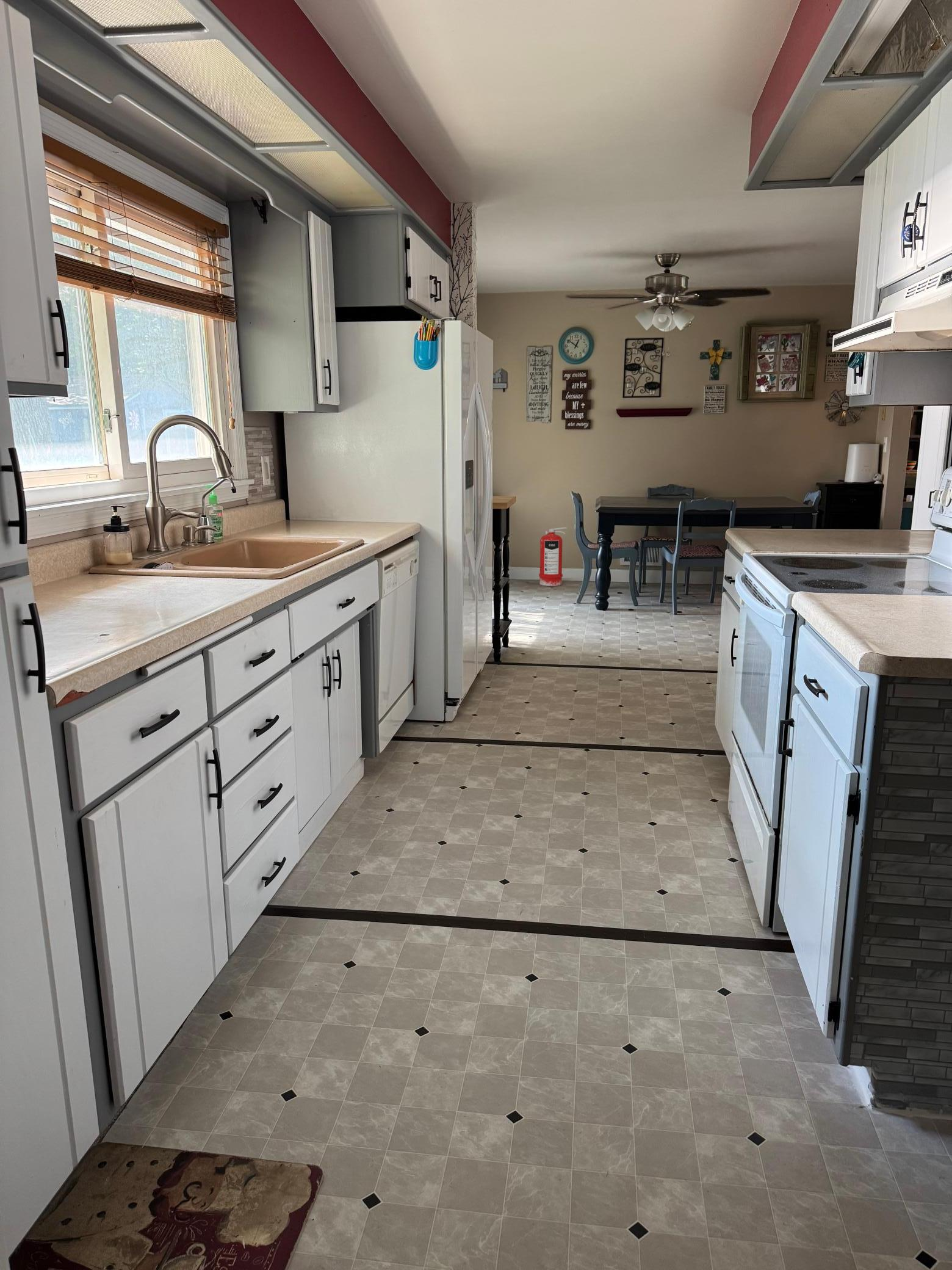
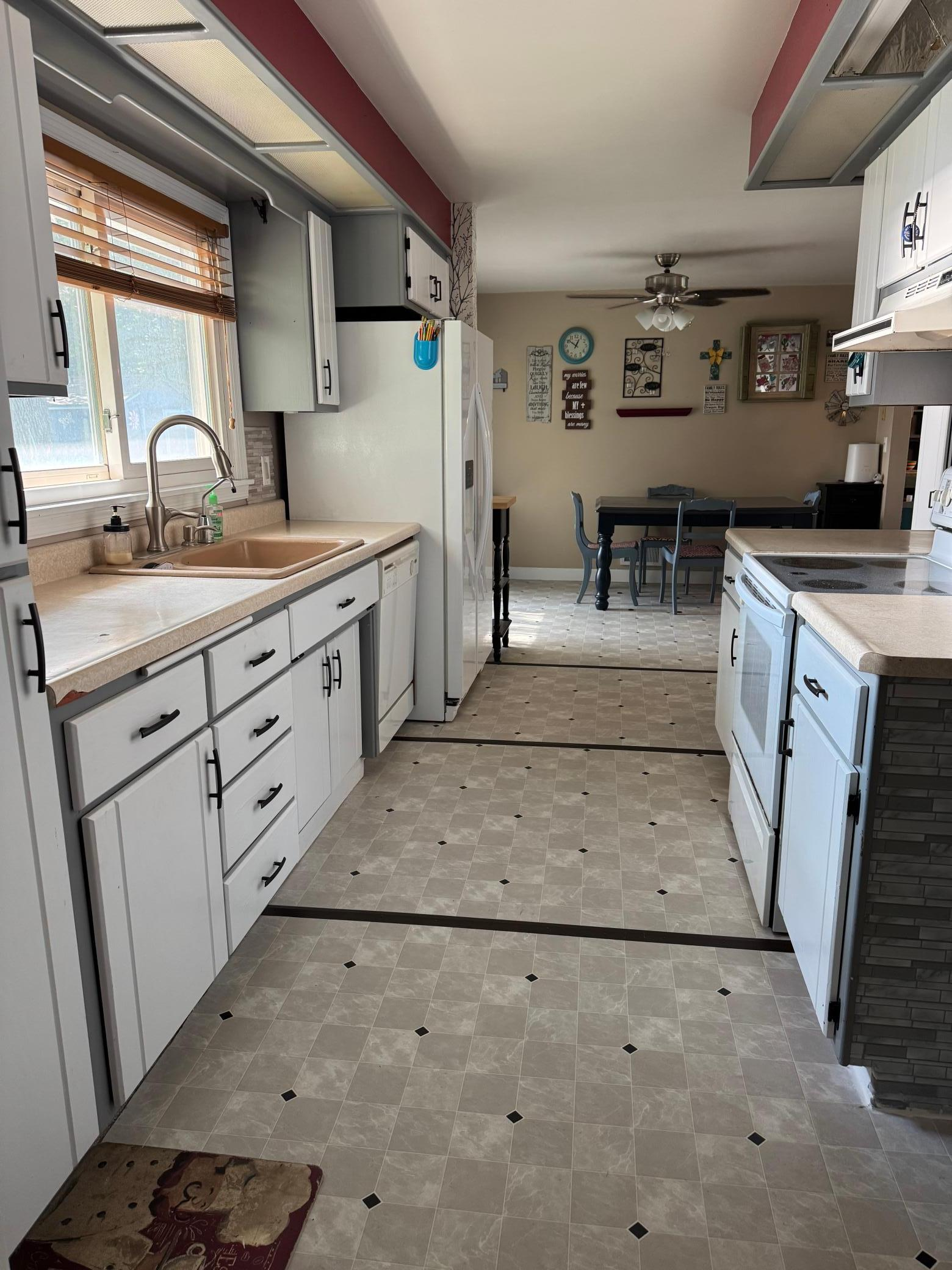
- fire extinguisher [538,526,568,587]
